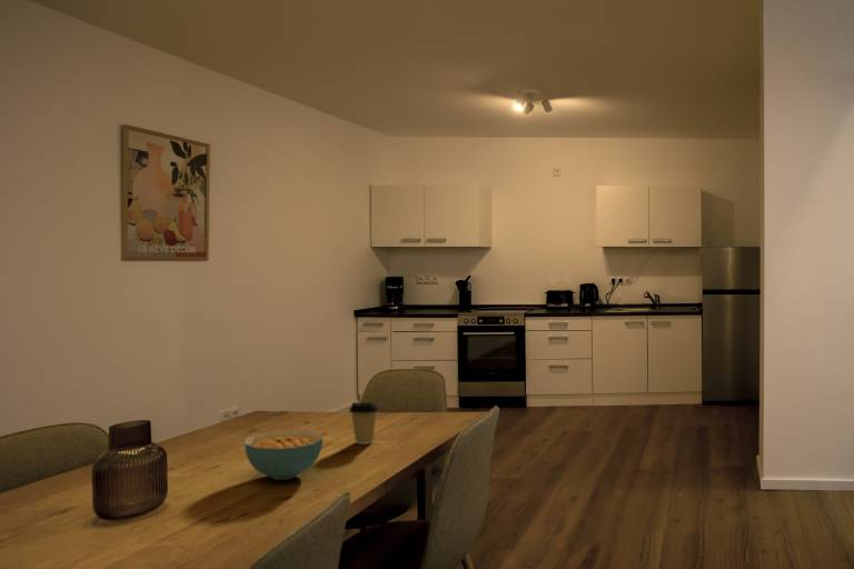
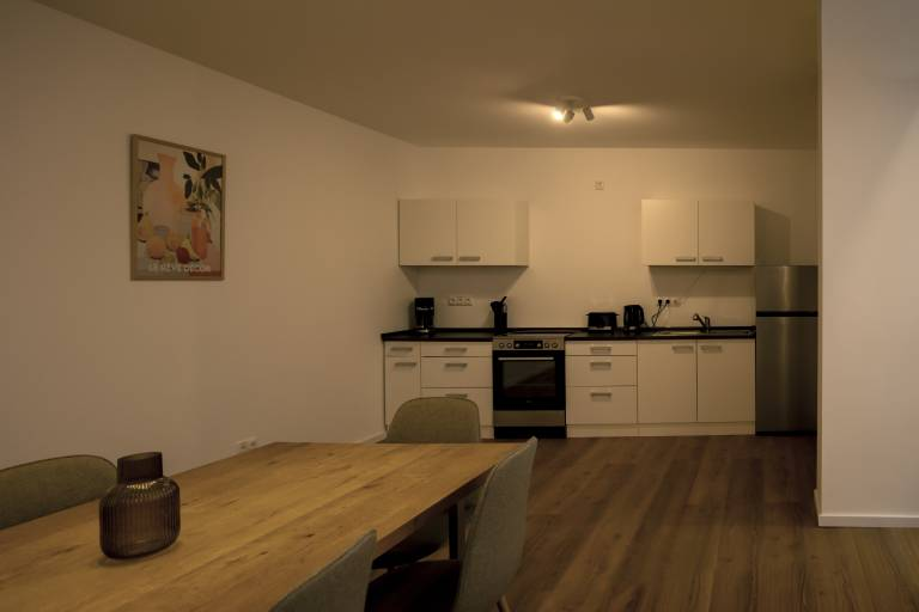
- cereal bowl [244,429,324,481]
- coffee cup [348,401,380,446]
